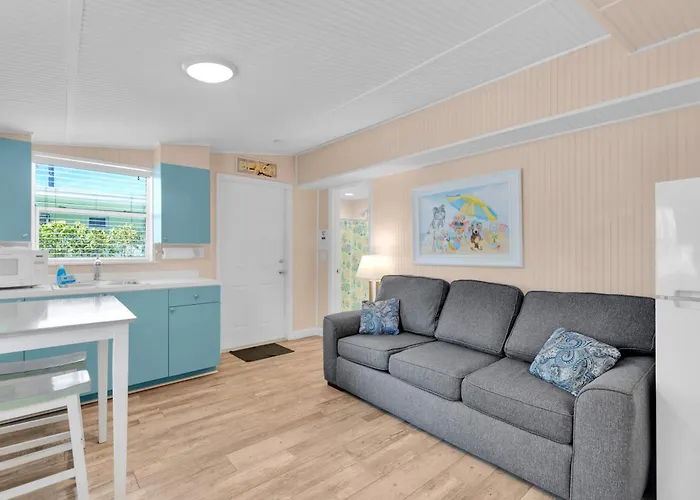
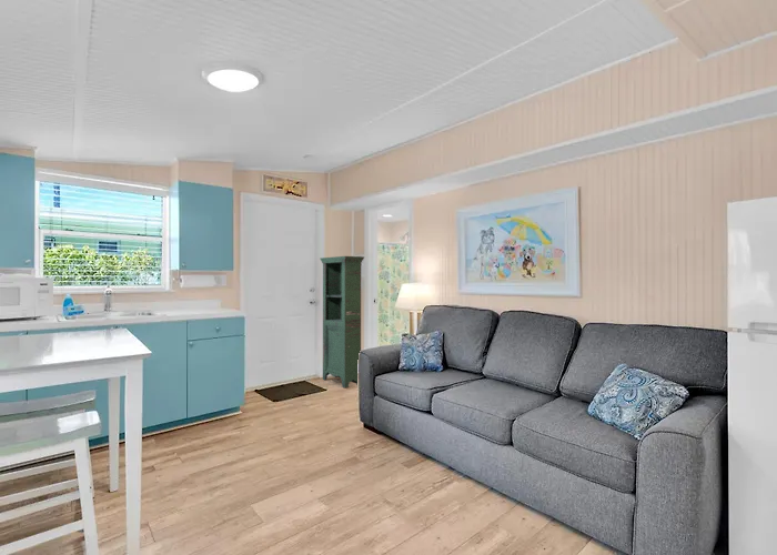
+ cabinet [319,255,365,389]
